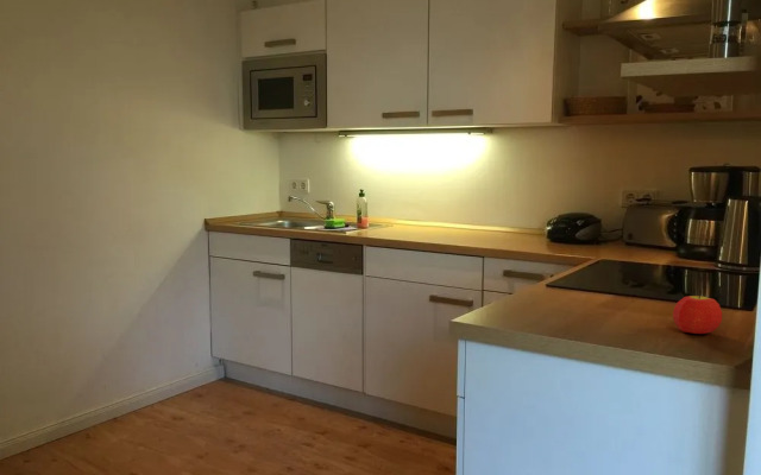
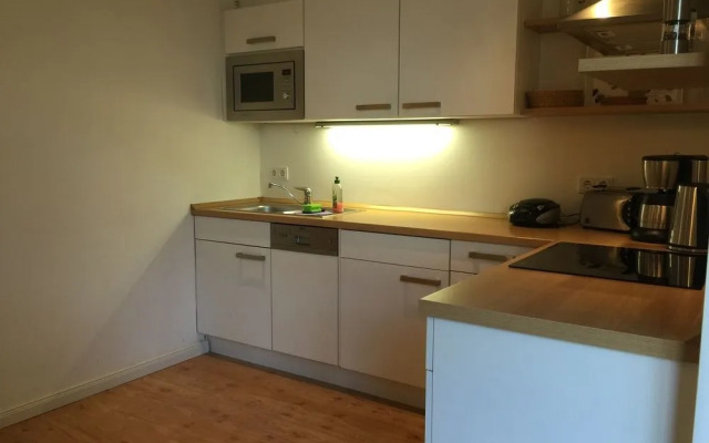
- fruit [672,291,723,335]
